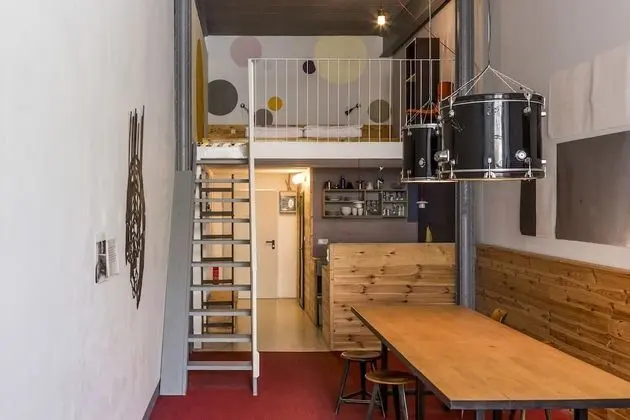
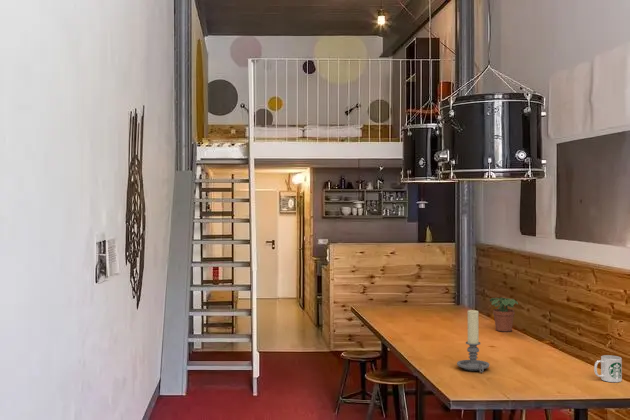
+ mug [593,354,623,383]
+ potted plant [489,297,519,333]
+ candle holder [456,309,490,374]
